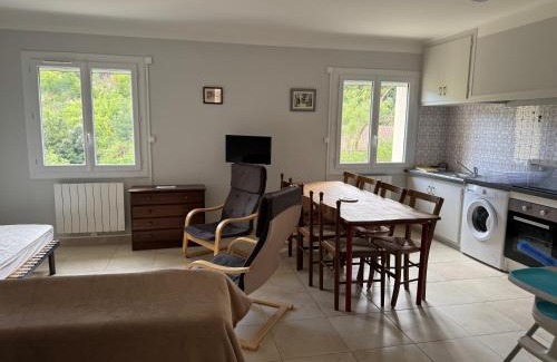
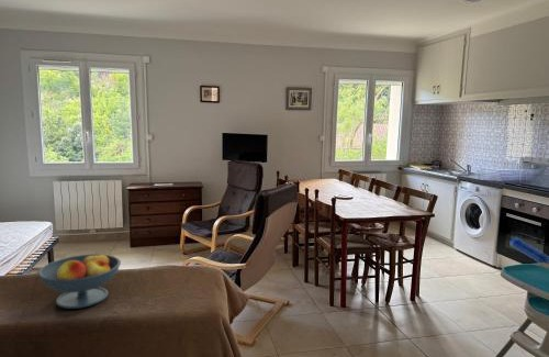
+ fruit bowl [37,250,122,310]
